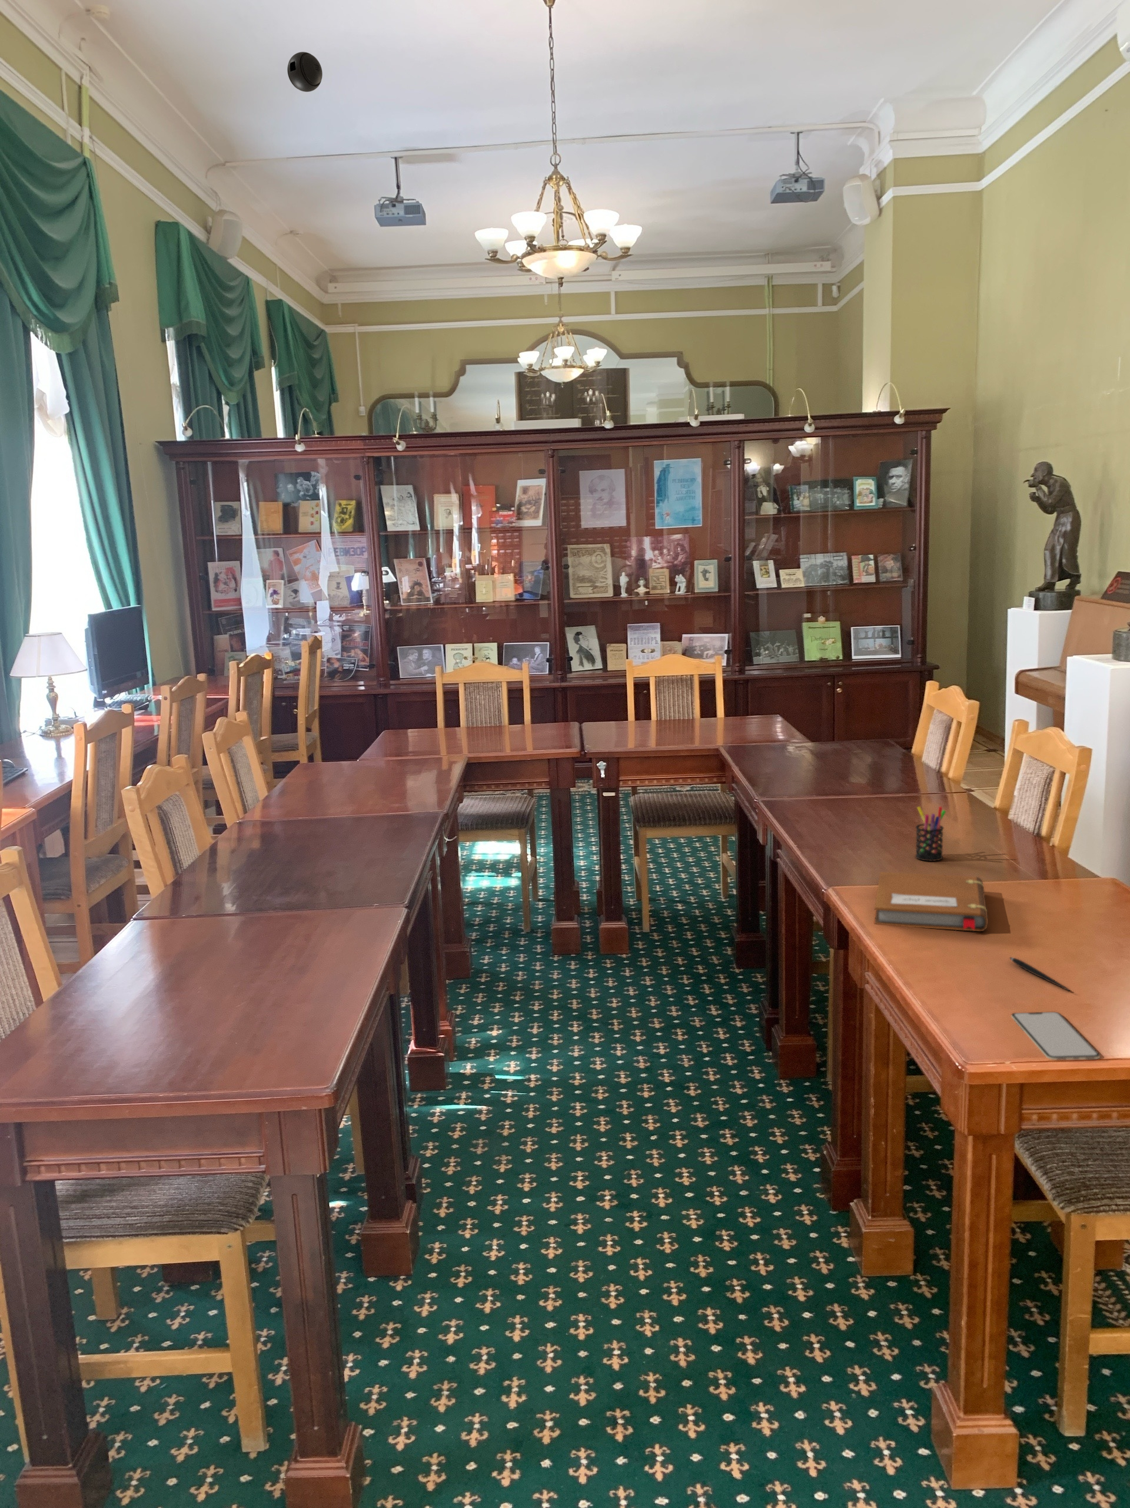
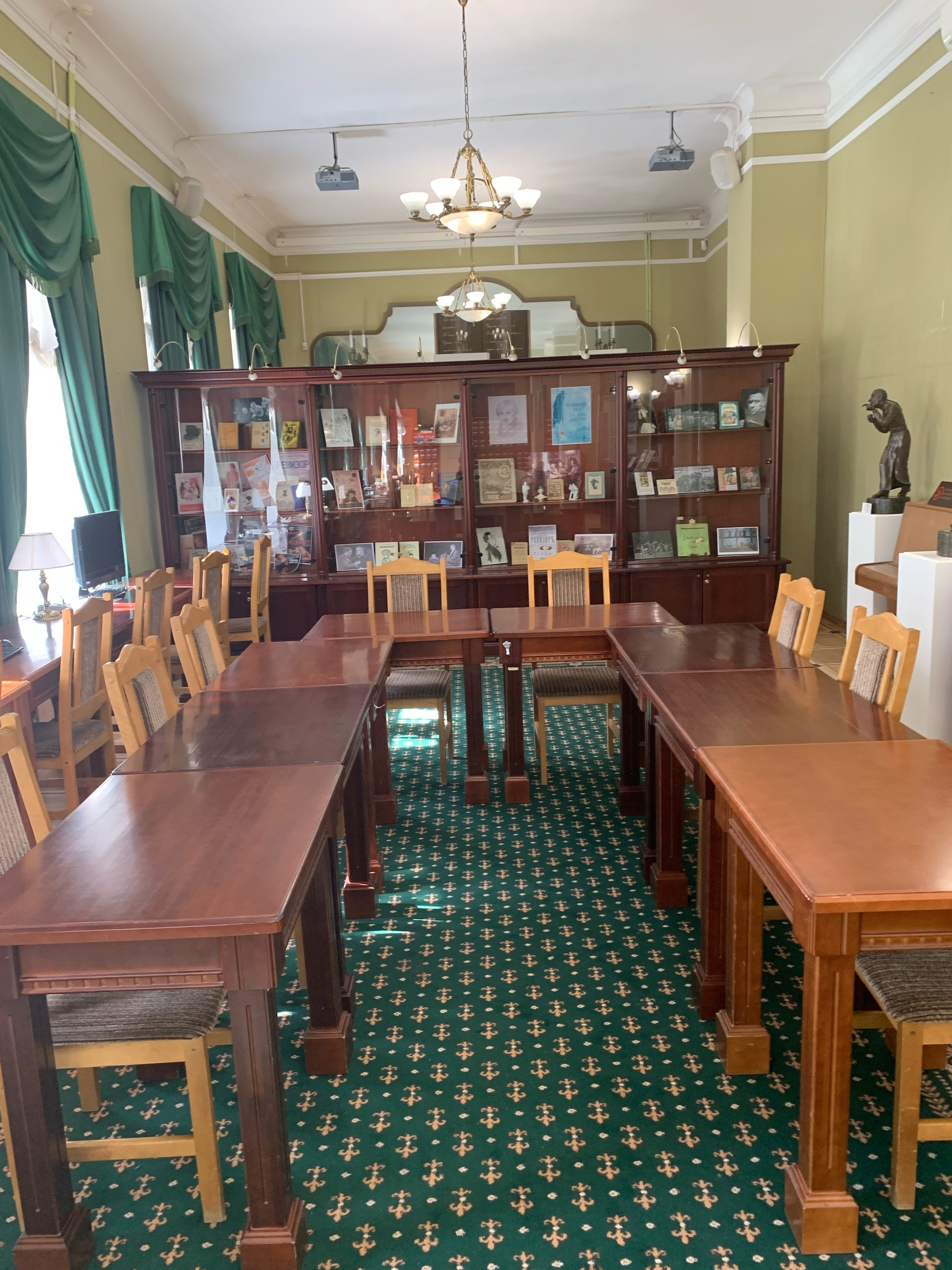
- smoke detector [286,51,323,93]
- pen holder [915,806,946,862]
- pen [1009,957,1071,991]
- smartphone [1010,1012,1100,1060]
- notebook [874,872,989,932]
